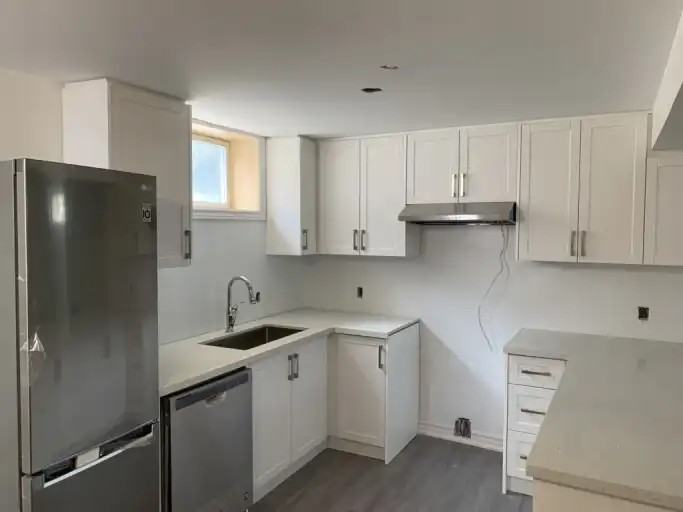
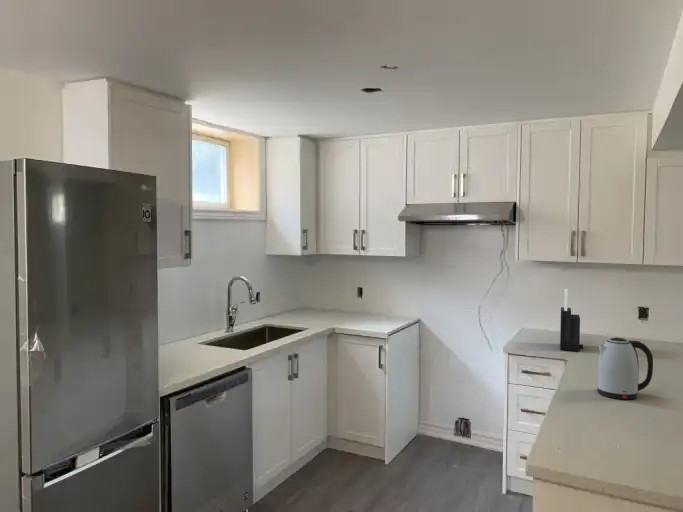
+ knife block [559,288,584,352]
+ kettle [596,337,654,400]
